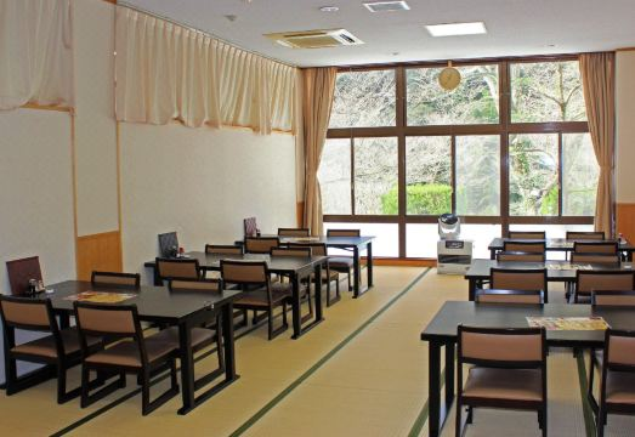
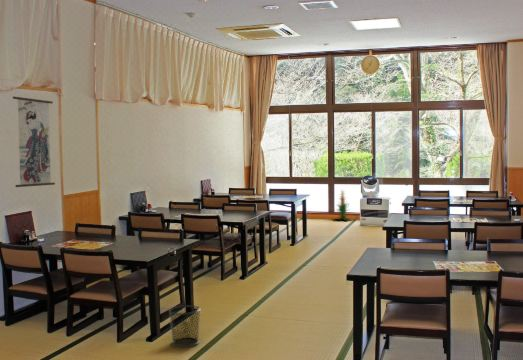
+ wall scroll [12,85,56,188]
+ waste bin [168,304,202,348]
+ indoor plant [333,189,354,221]
